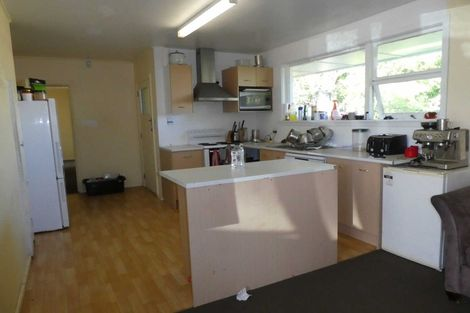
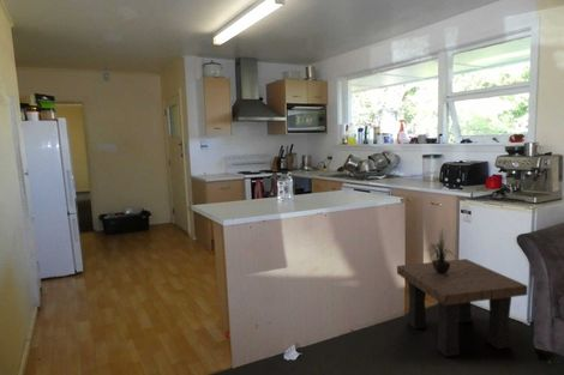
+ side table [396,258,529,358]
+ potted plant [426,230,455,274]
